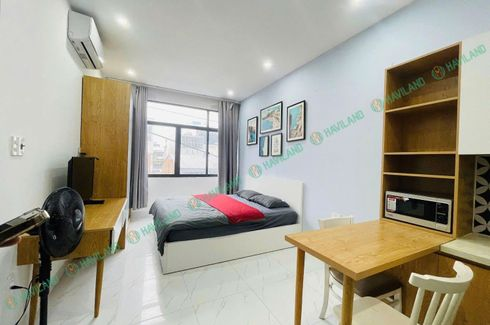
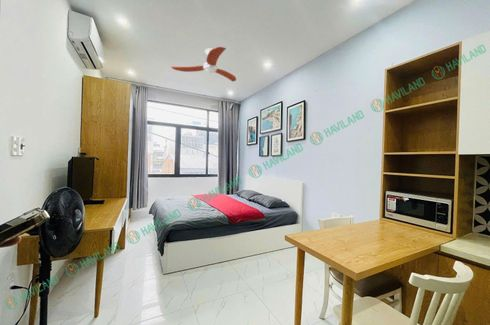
+ ceiling fan [170,46,237,83]
